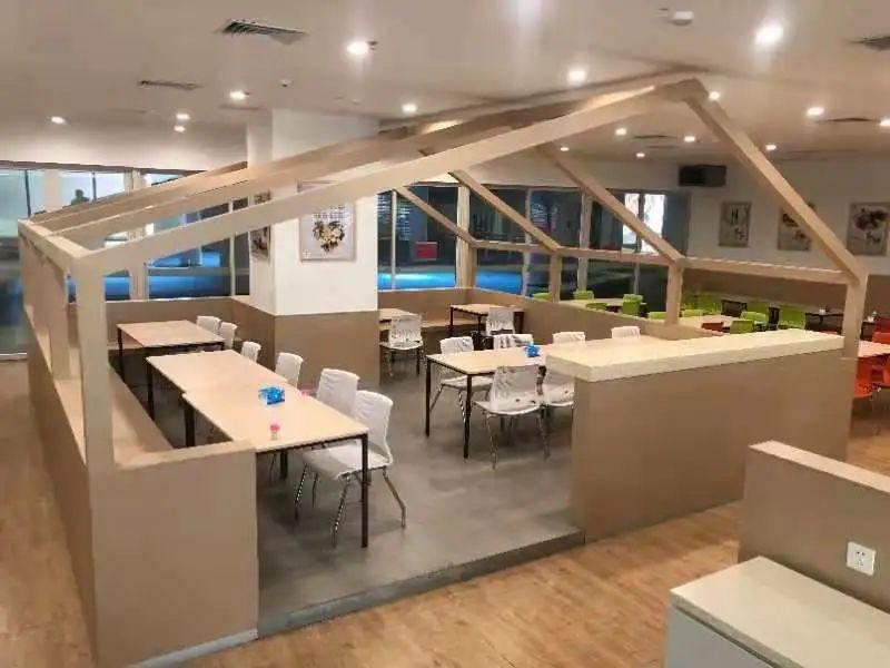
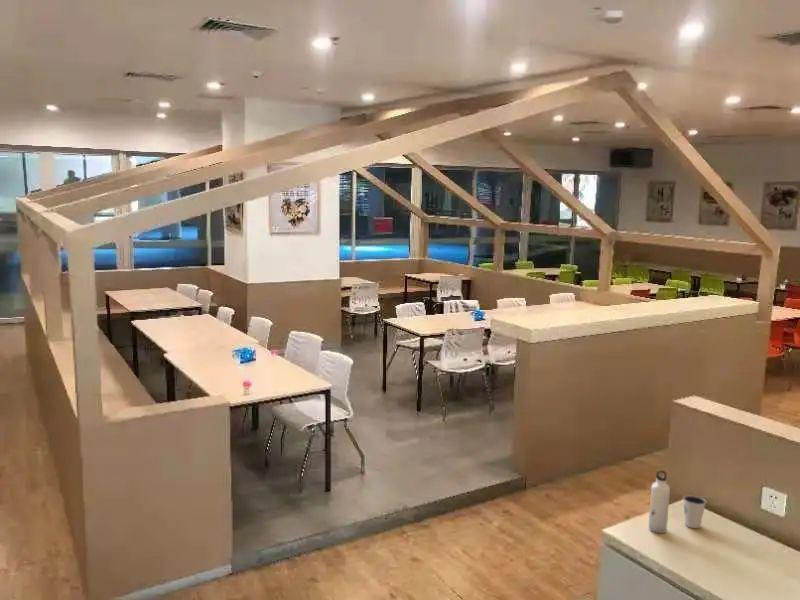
+ dixie cup [682,495,707,529]
+ water bottle [648,469,671,534]
